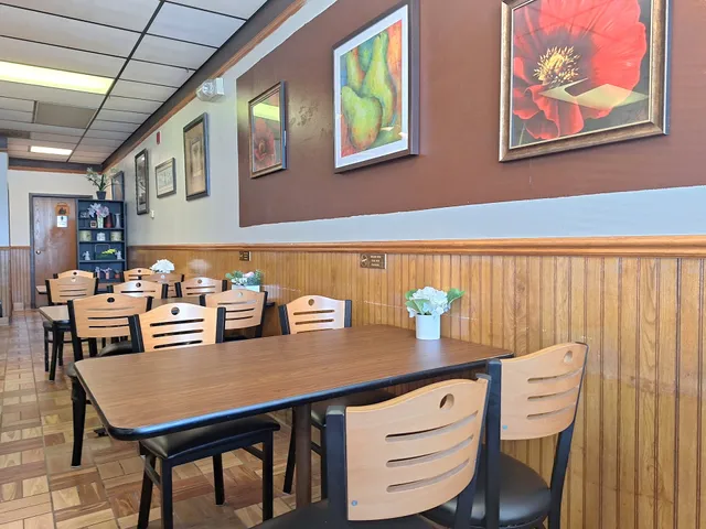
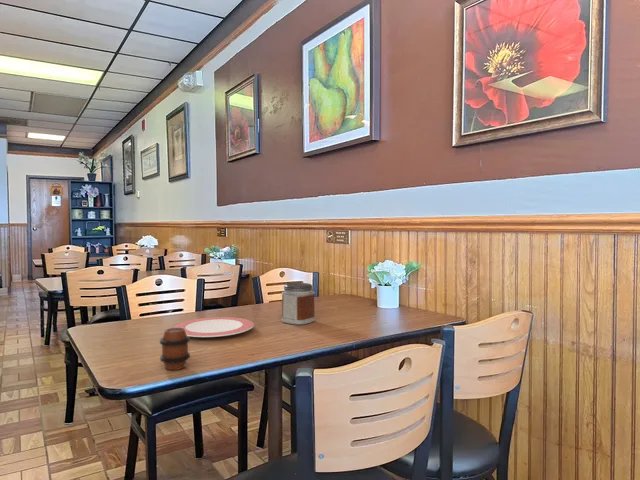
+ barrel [159,327,191,371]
+ plate [173,316,255,338]
+ jar [280,282,316,326]
